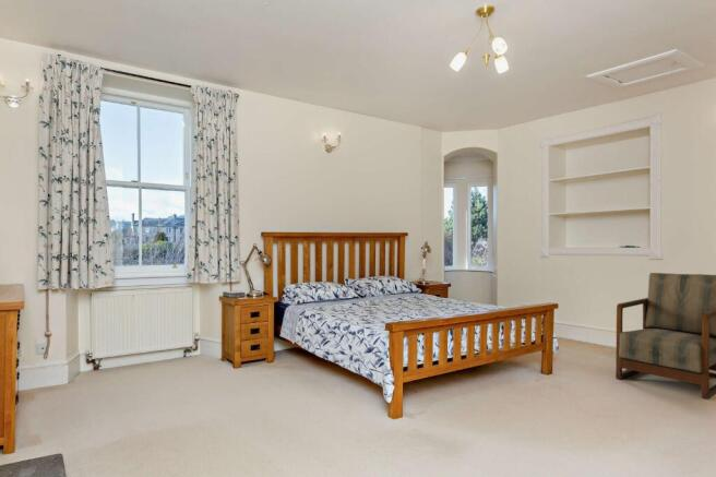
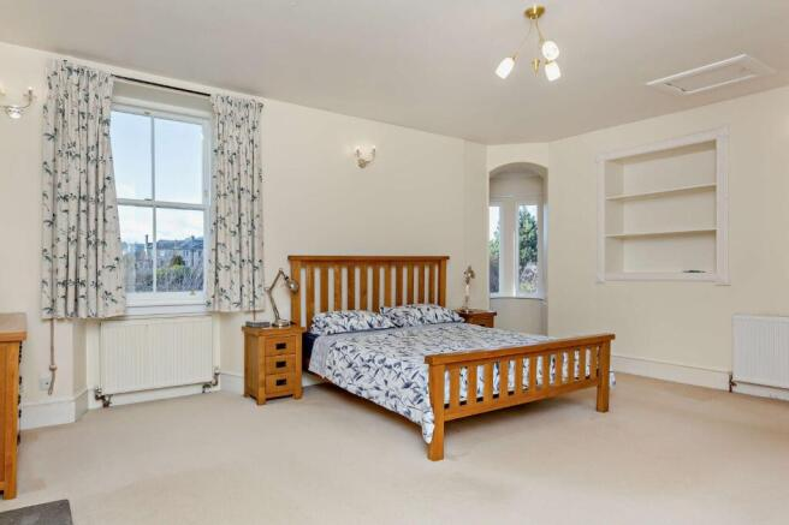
- armchair [614,272,716,401]
